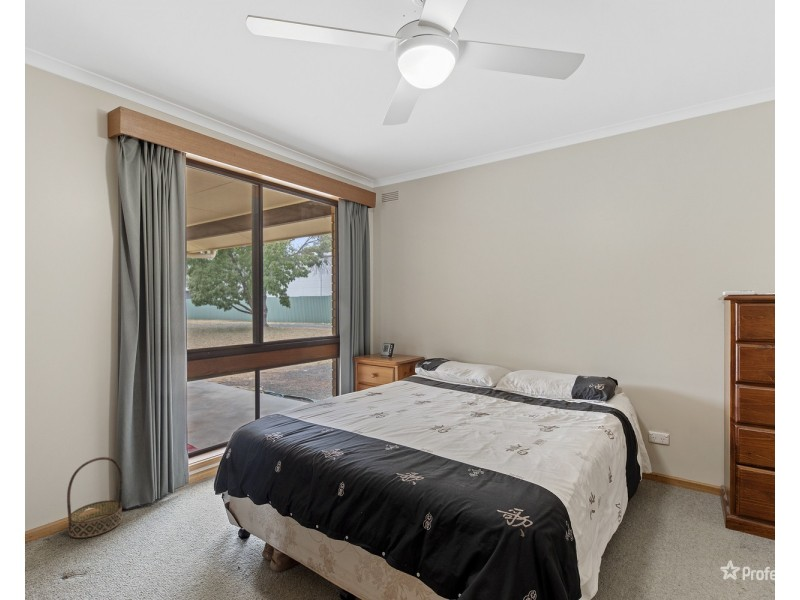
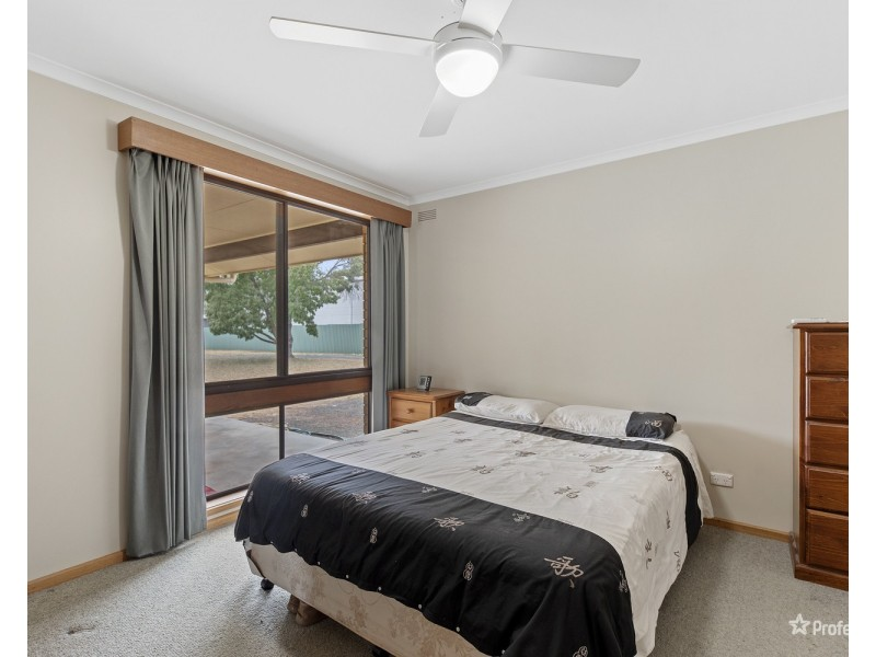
- basket [66,456,124,539]
